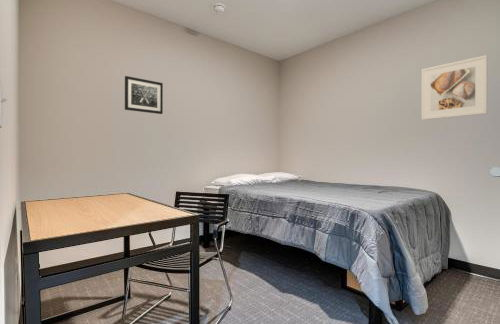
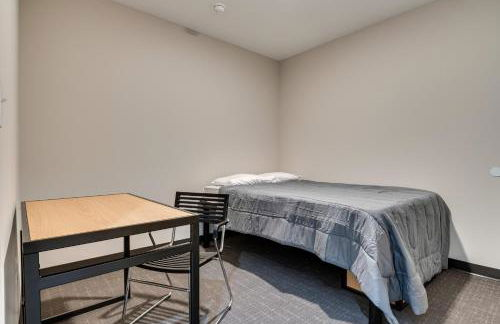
- wall art [124,75,164,115]
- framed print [420,54,488,121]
